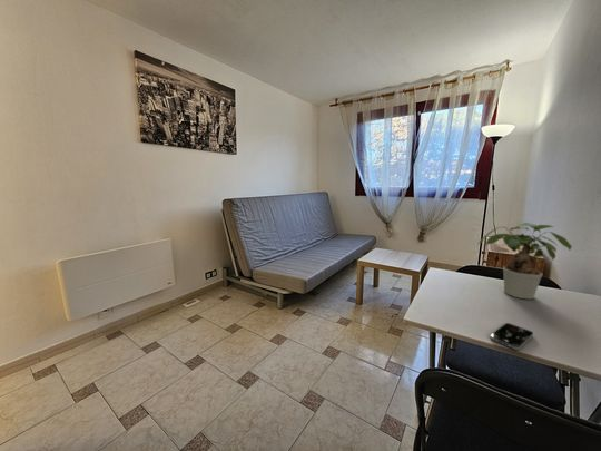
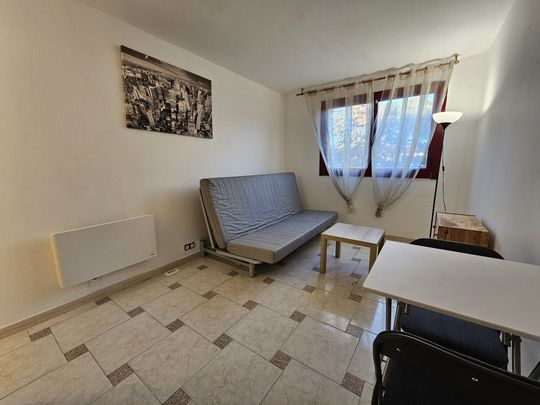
- potted plant [476,222,573,300]
- smartphone [489,322,534,351]
